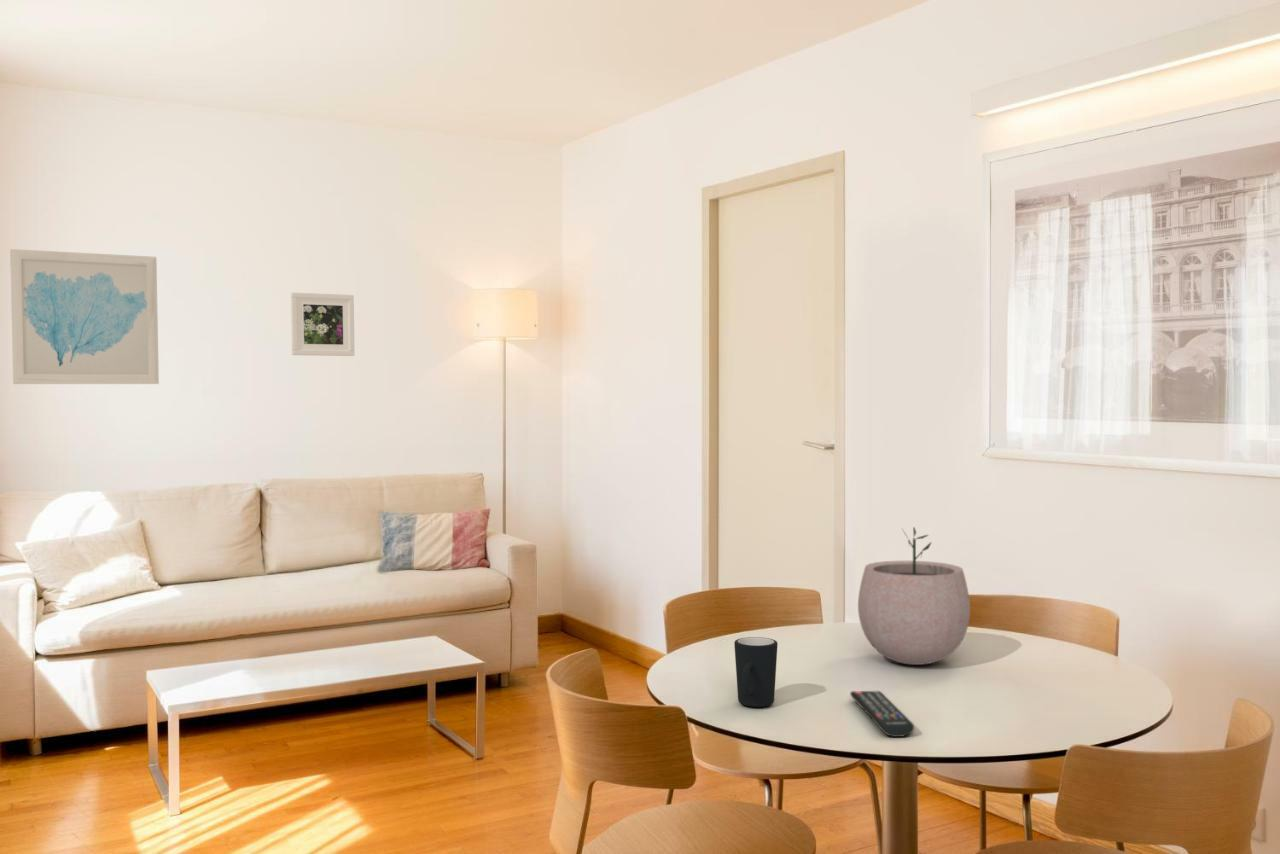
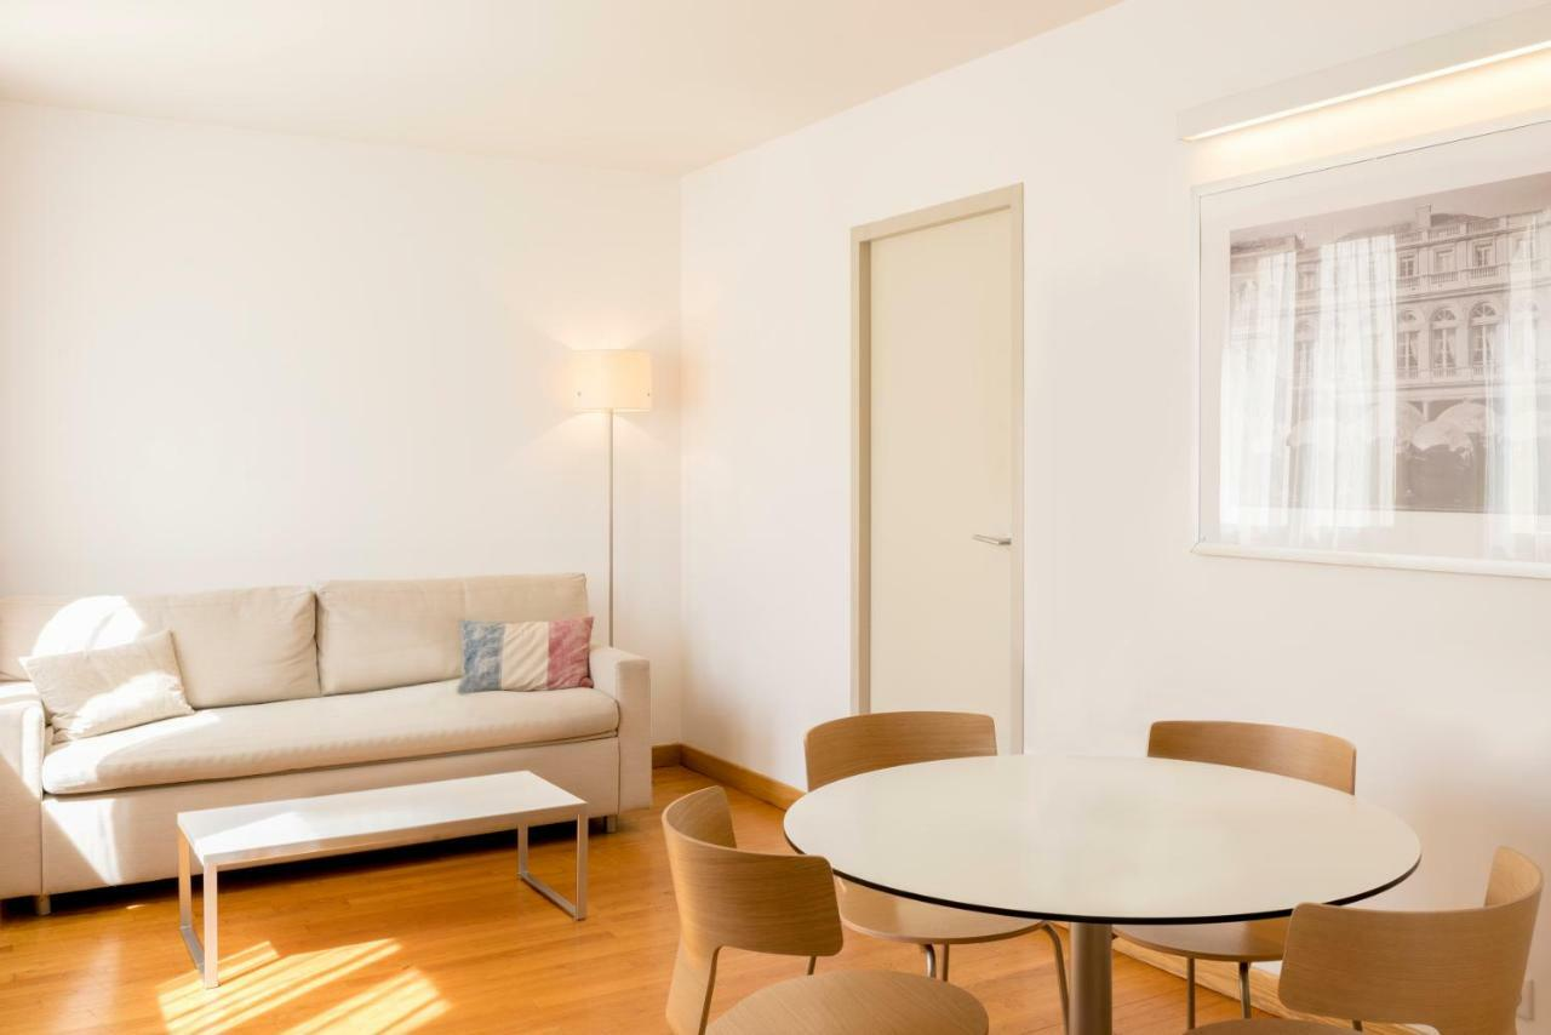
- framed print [290,292,355,357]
- remote control [849,690,915,738]
- wall art [9,248,160,385]
- mug [733,636,779,708]
- plant pot [857,526,971,666]
